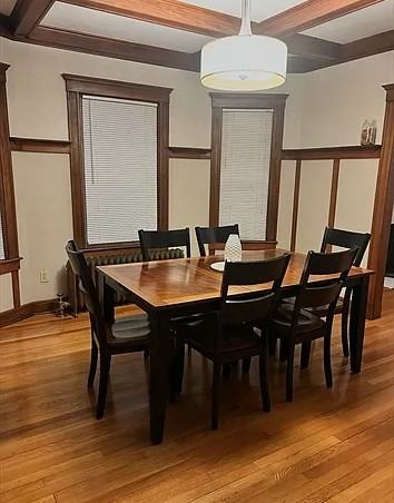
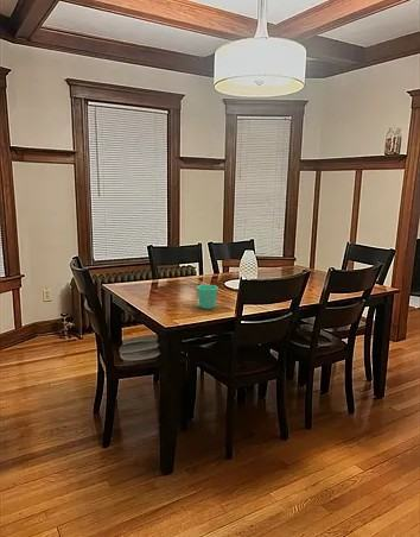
+ cup [196,284,219,310]
